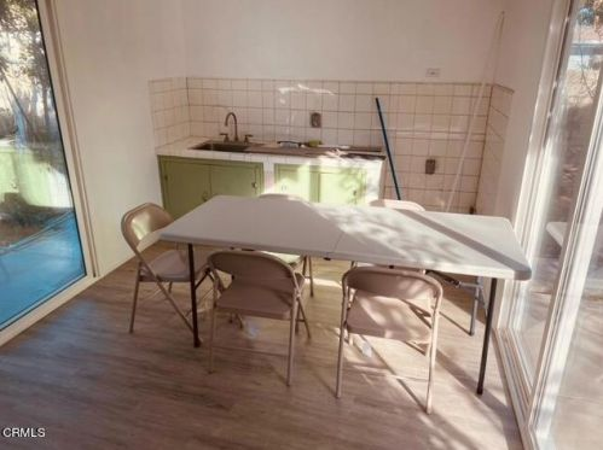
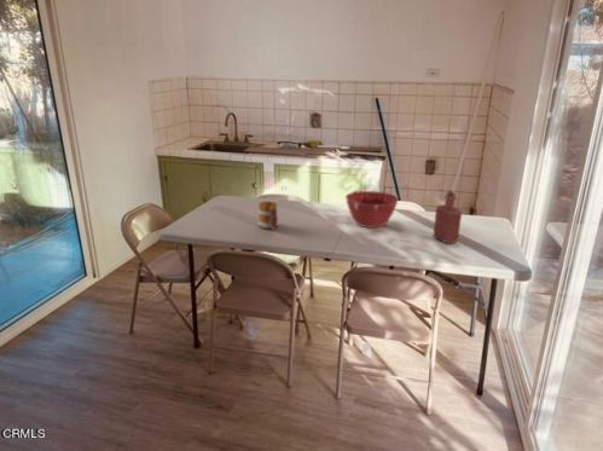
+ mug [256,200,280,231]
+ bottle [433,190,463,245]
+ mixing bowl [344,190,400,229]
